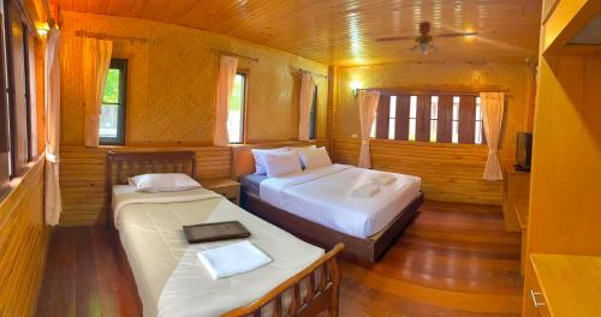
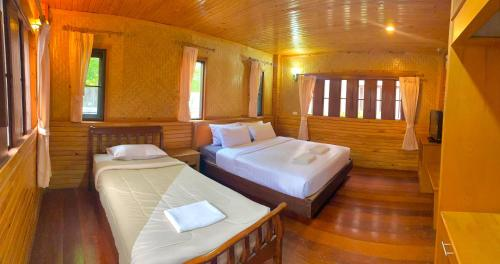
- ceiling fan [373,20,480,58]
- serving tray [182,220,252,244]
